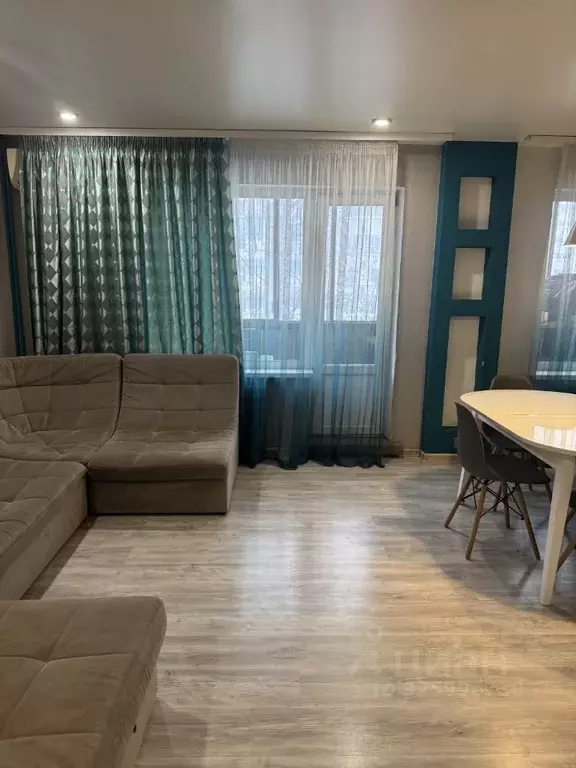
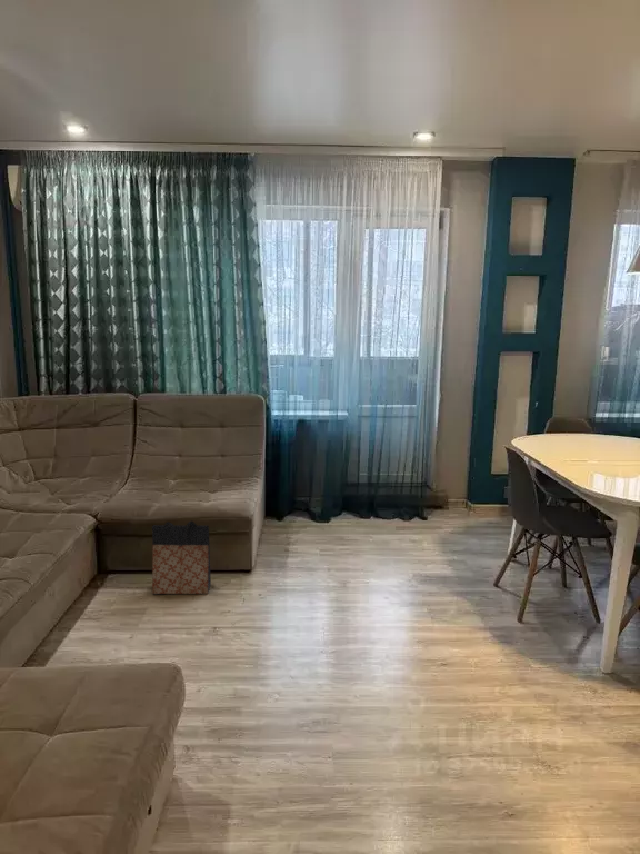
+ bag [151,520,212,595]
